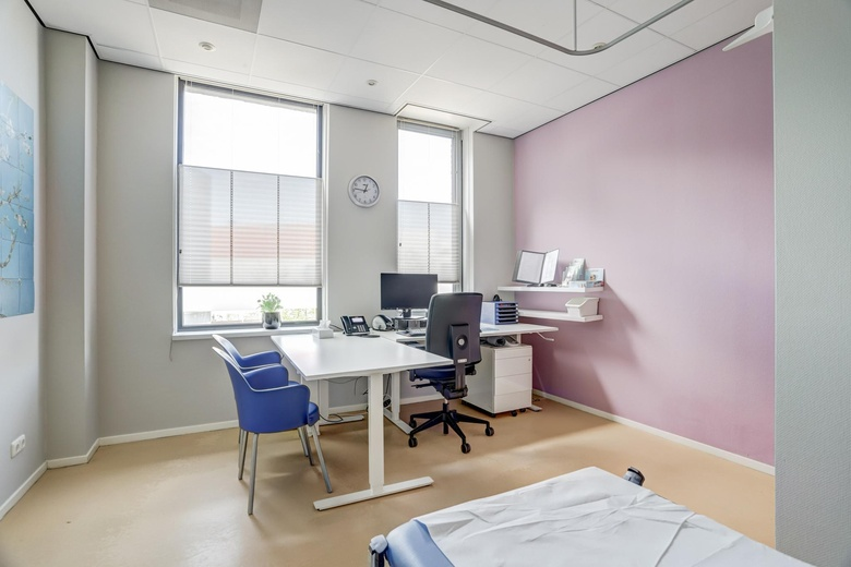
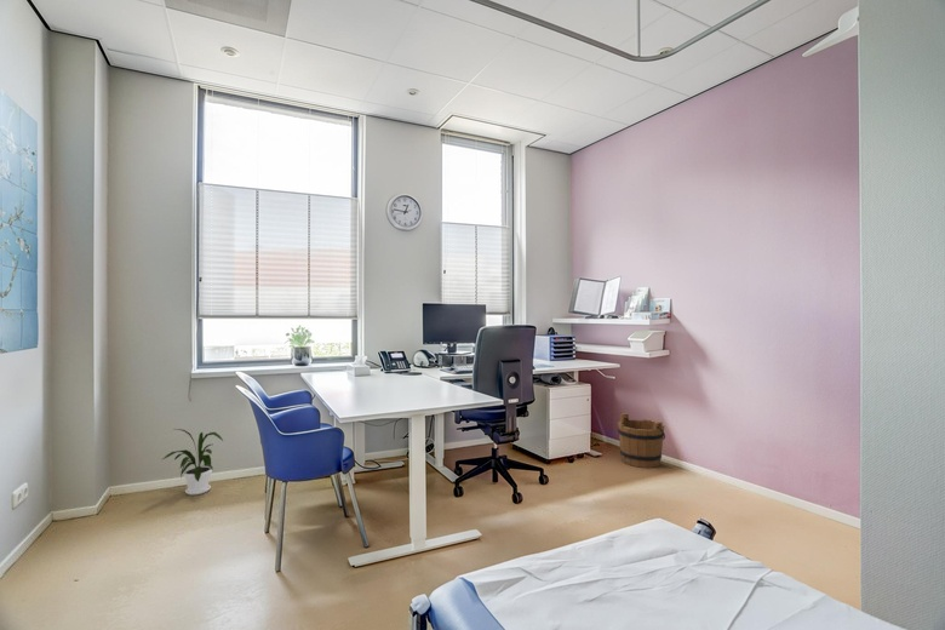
+ house plant [162,428,224,497]
+ bucket [617,412,666,469]
